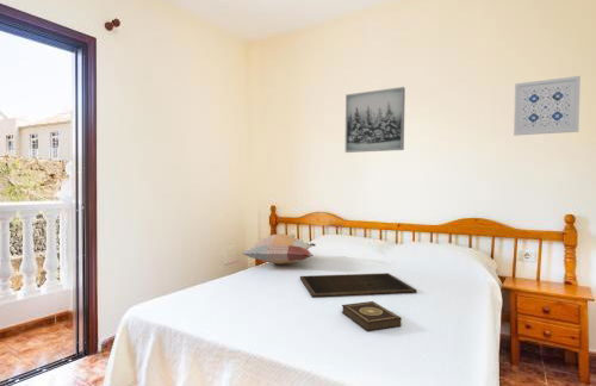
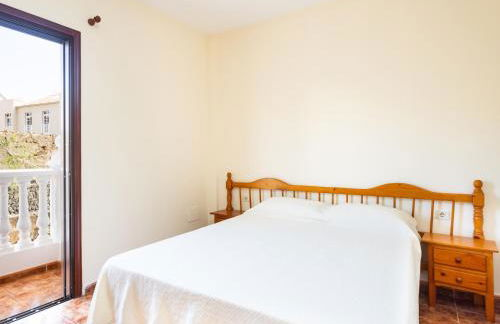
- tray [299,272,418,299]
- book [341,300,403,332]
- decorative pillow [242,234,317,266]
- wall art [344,86,406,154]
- wall art [513,75,582,137]
